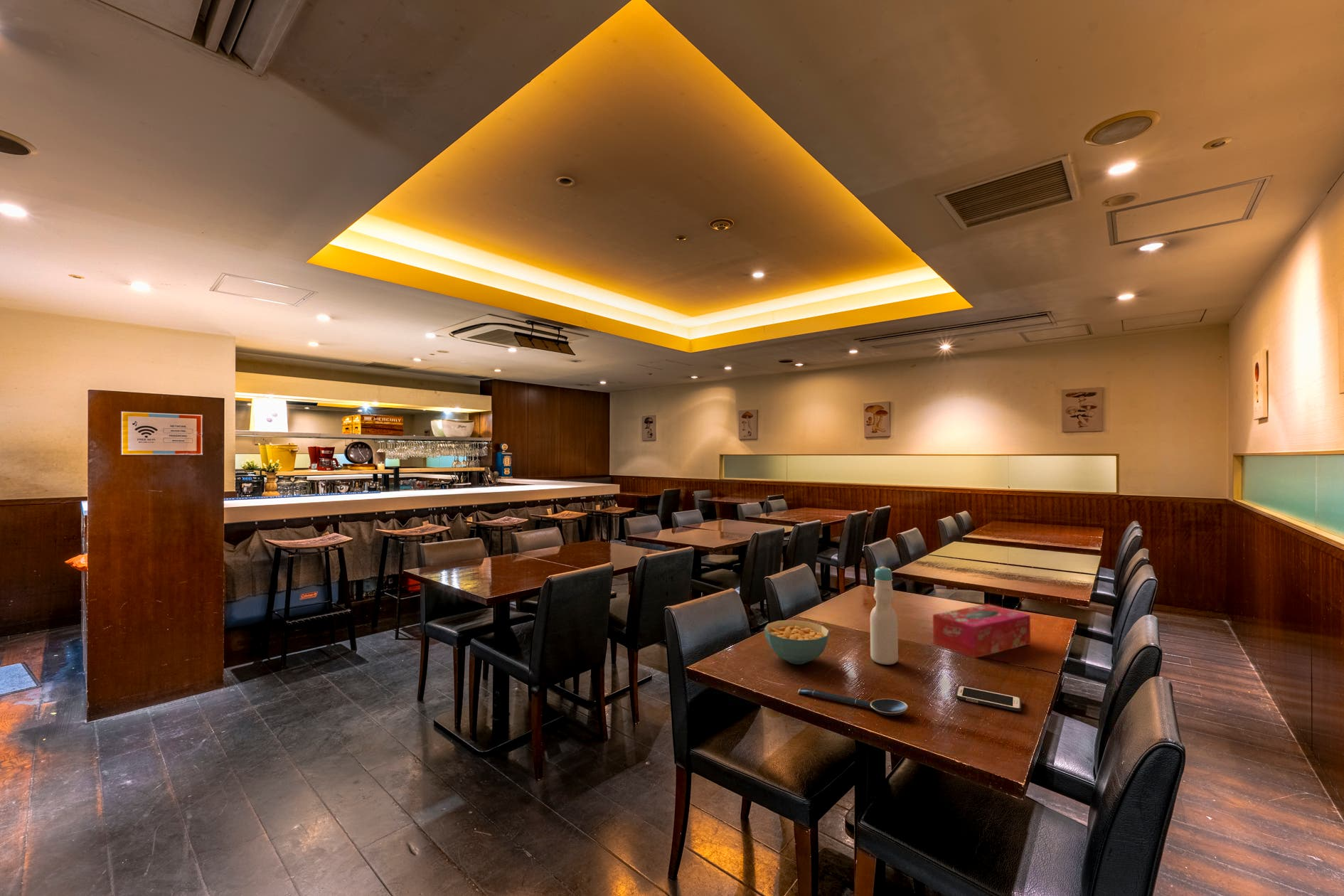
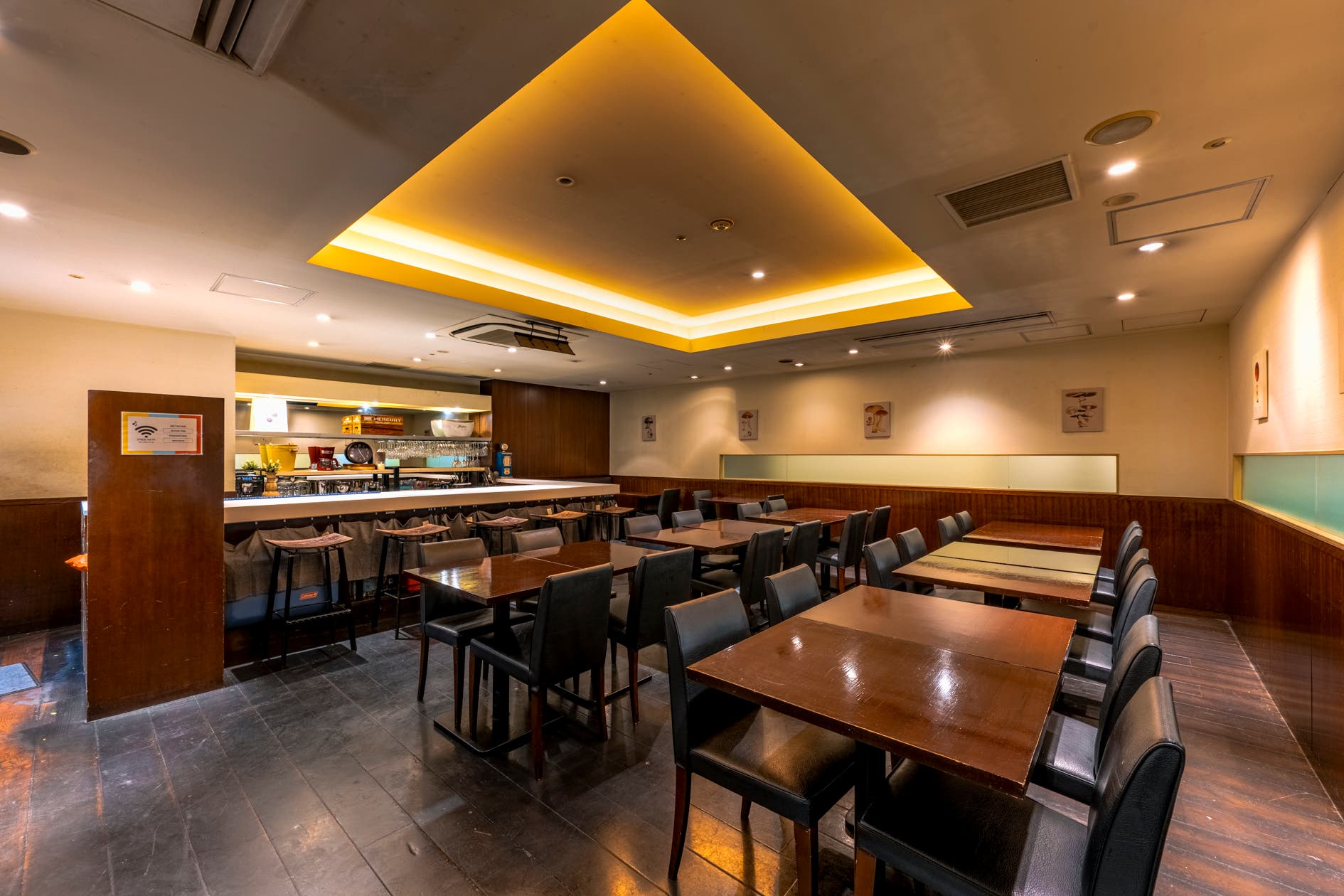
- cell phone [955,685,1022,713]
- bottle [870,566,899,666]
- tissue box [932,603,1031,658]
- cereal bowl [764,619,830,665]
- spoon [798,687,909,716]
